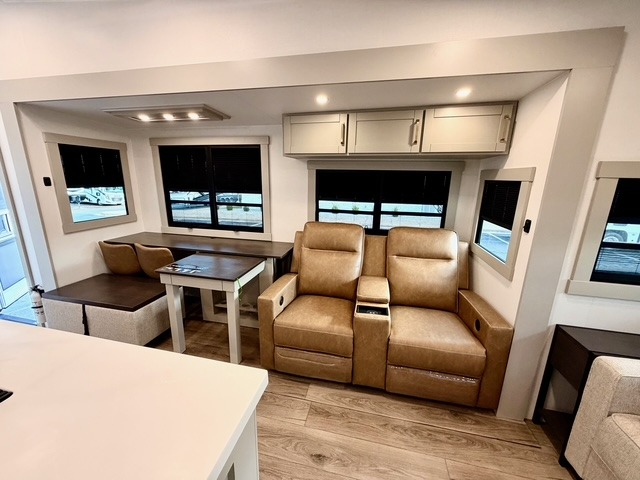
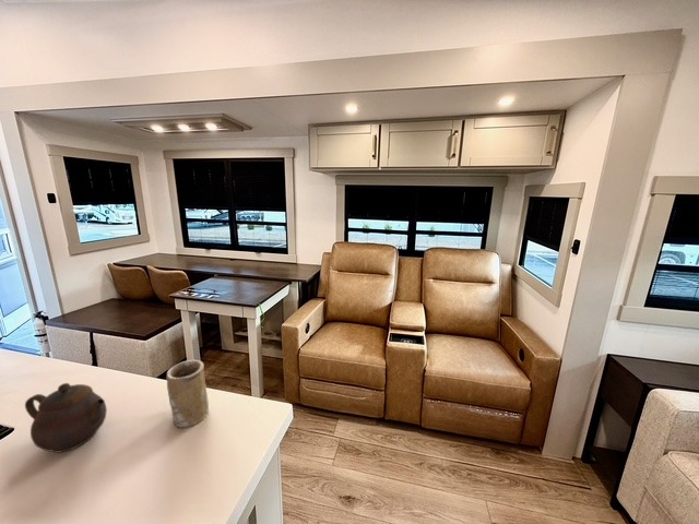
+ teapot [24,382,108,454]
+ mug [165,359,210,428]
